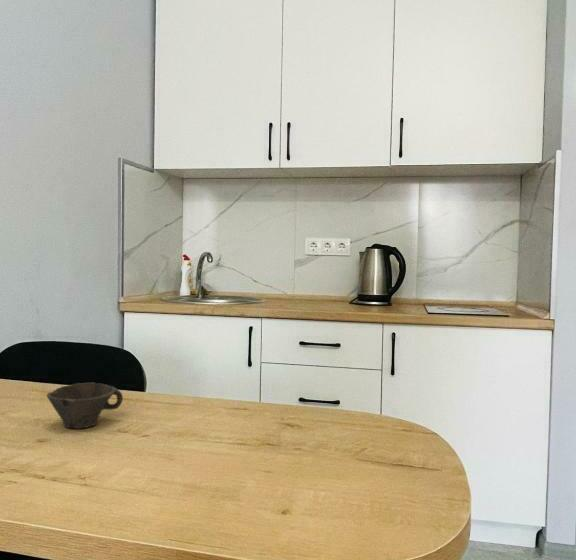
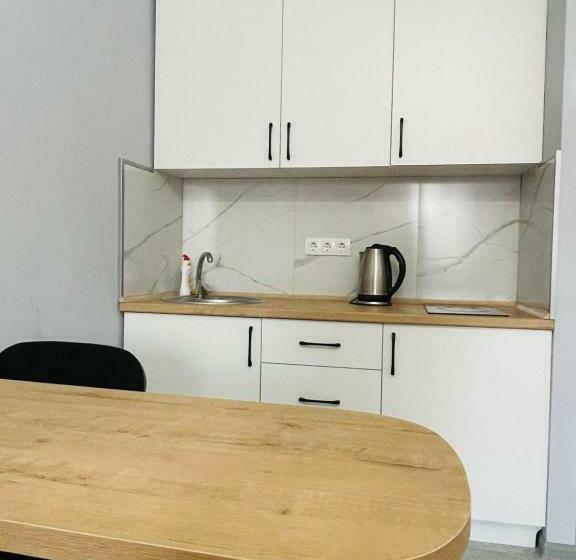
- cup [46,382,124,430]
